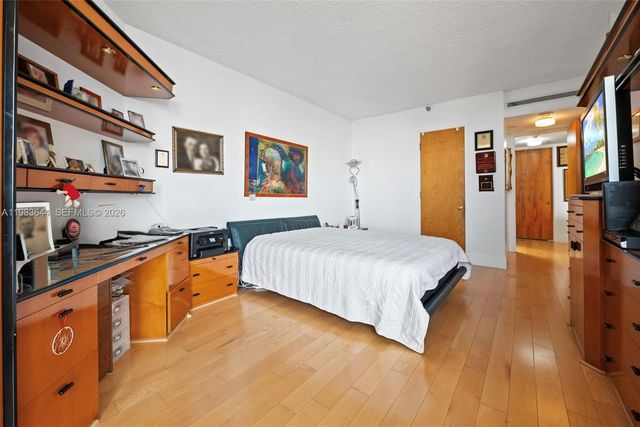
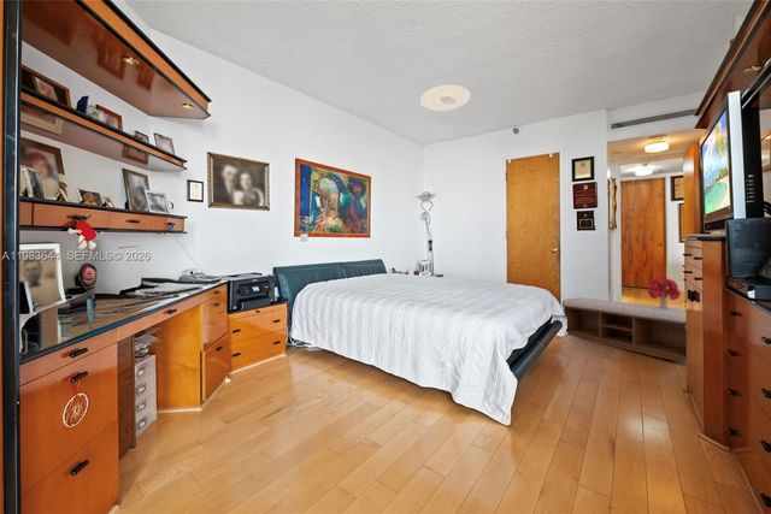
+ bench [561,297,688,364]
+ bouquet [647,277,682,309]
+ ceiling light [419,84,472,112]
